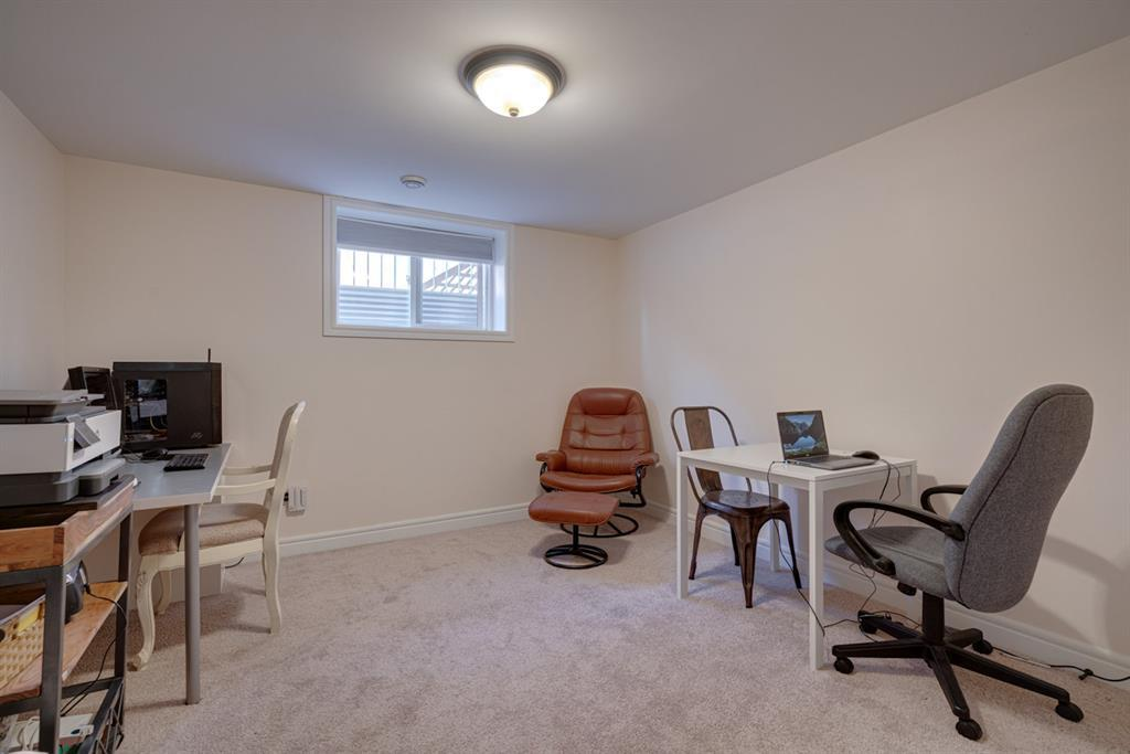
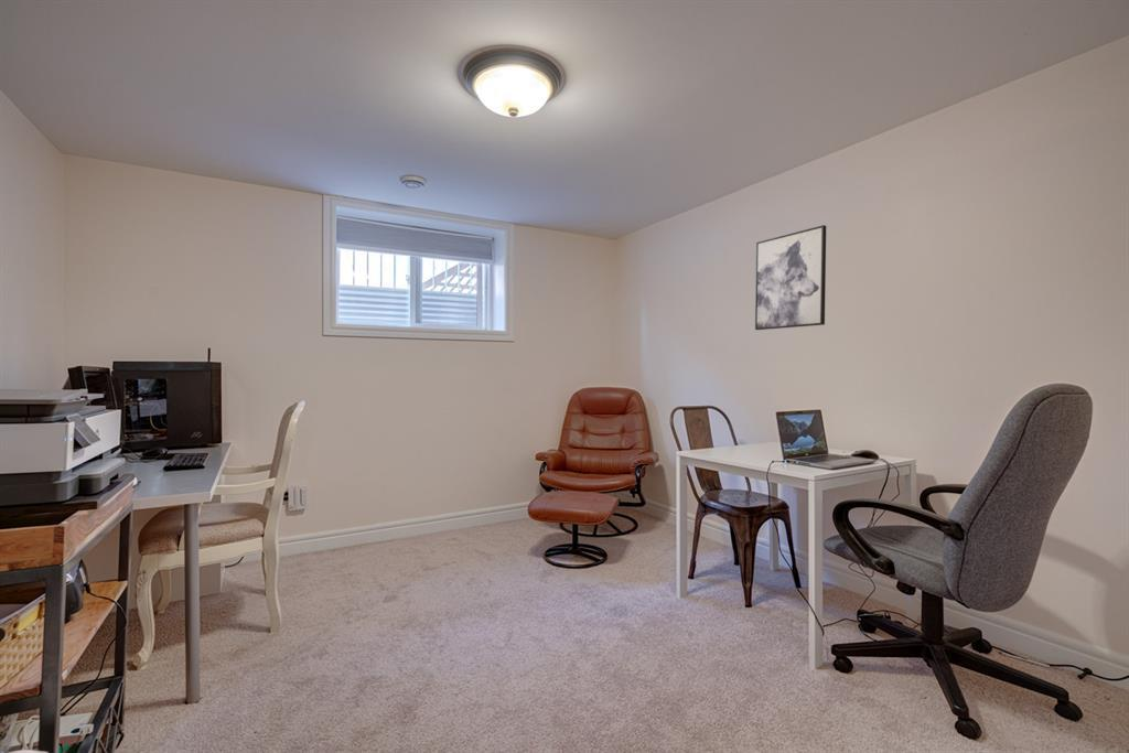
+ wall art [754,224,827,331]
